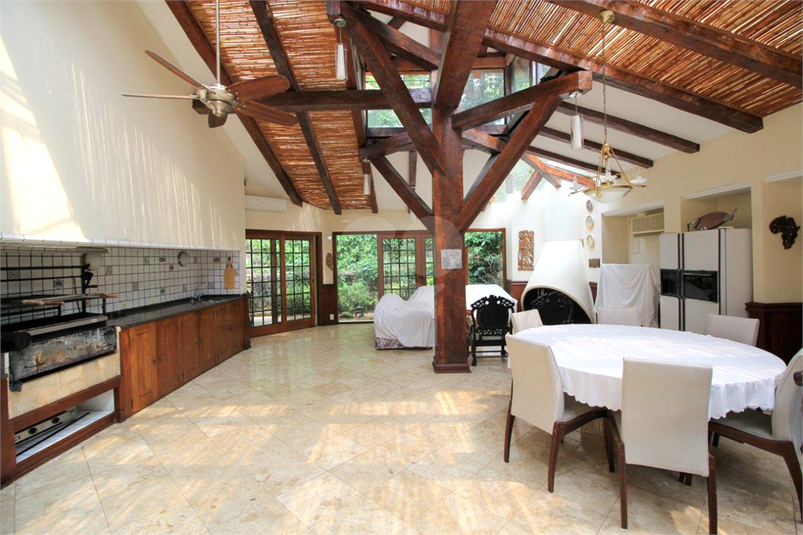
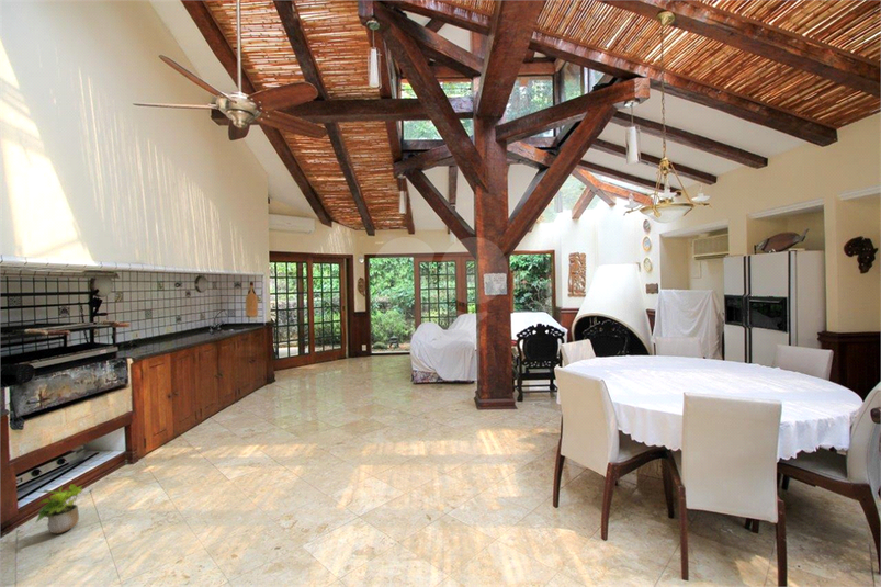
+ potted plant [35,483,83,534]
